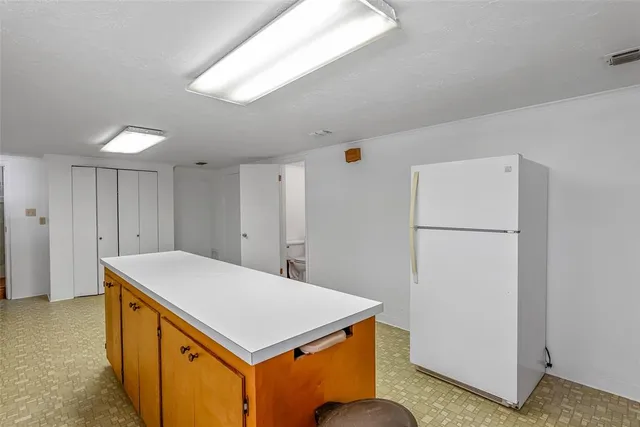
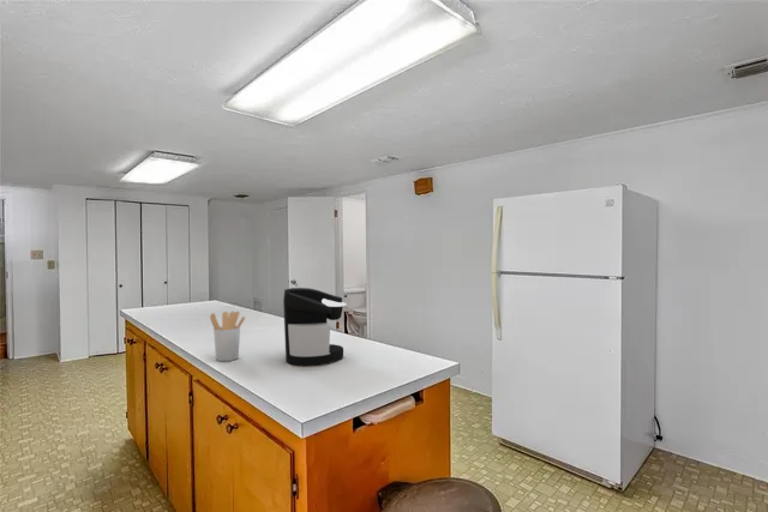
+ coffee maker [282,287,348,367]
+ utensil holder [209,311,246,362]
